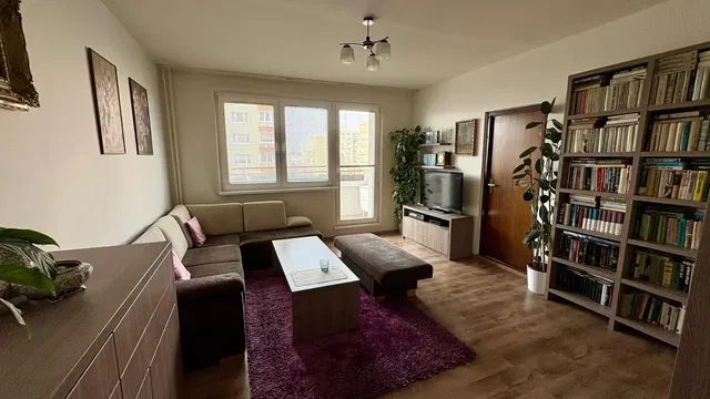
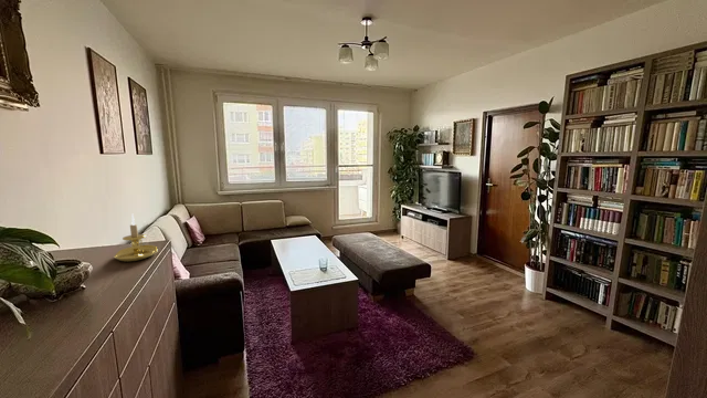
+ candle holder [113,212,159,262]
